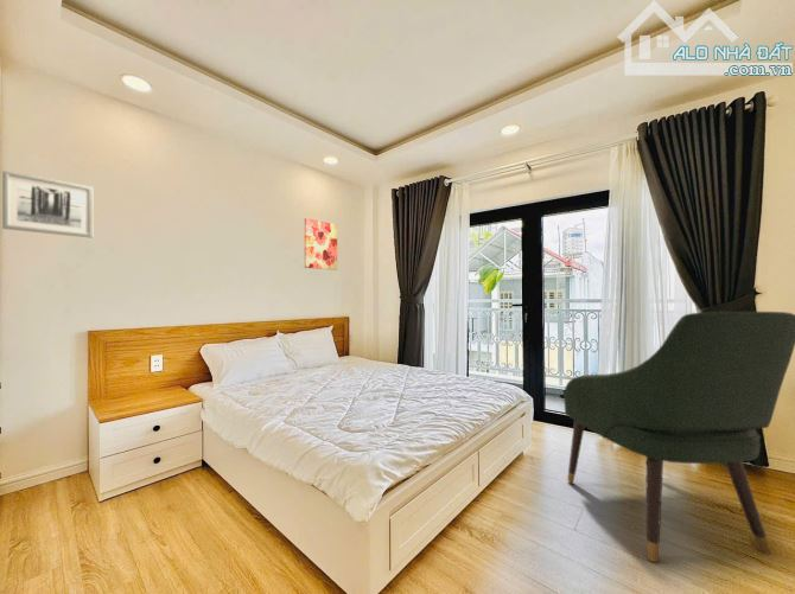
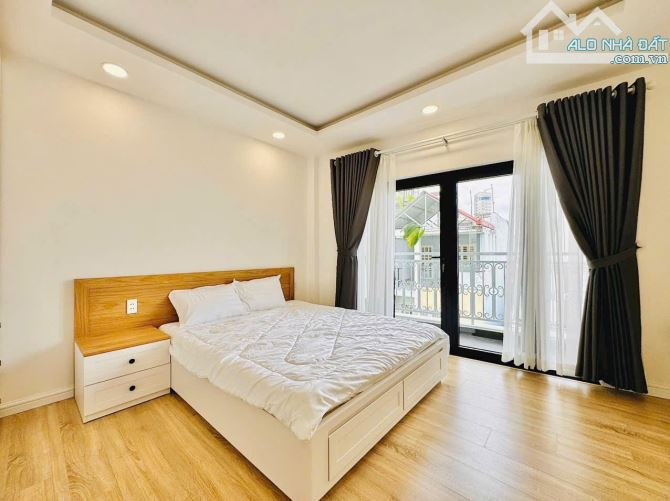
- wall art [304,217,338,272]
- wall art [1,170,94,239]
- chair [564,311,795,563]
